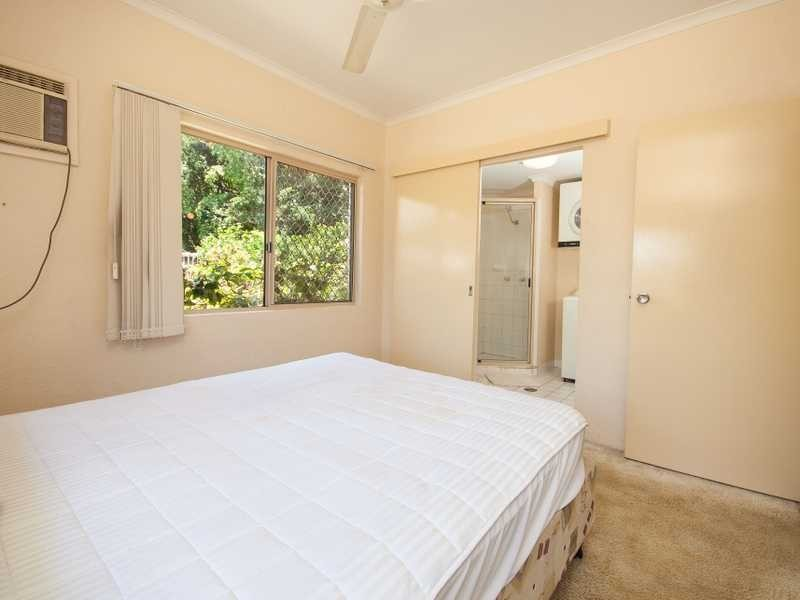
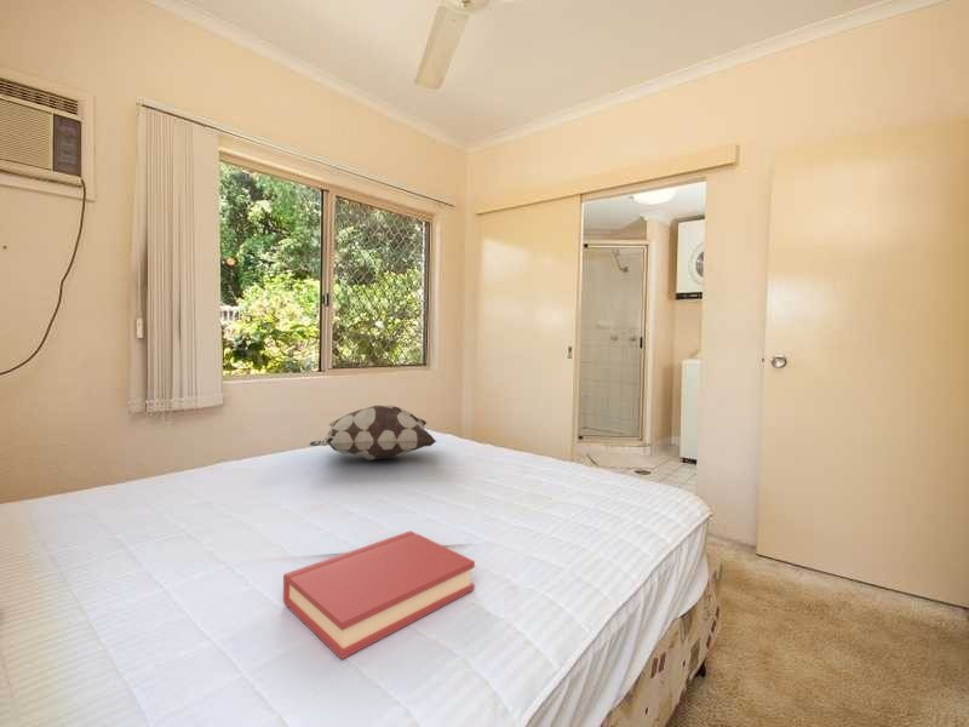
+ hardback book [282,529,476,660]
+ decorative pillow [309,405,437,462]
